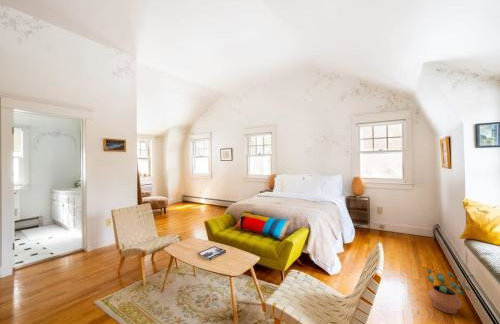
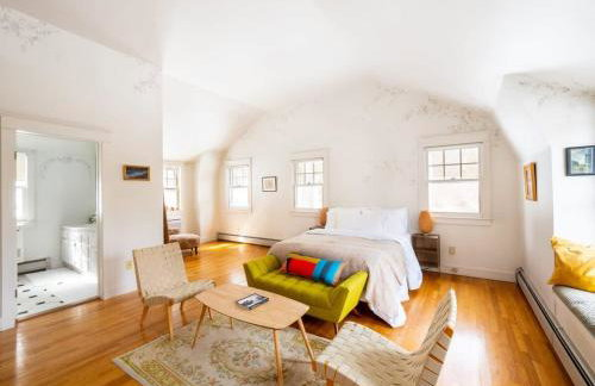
- potted plant [426,268,471,315]
